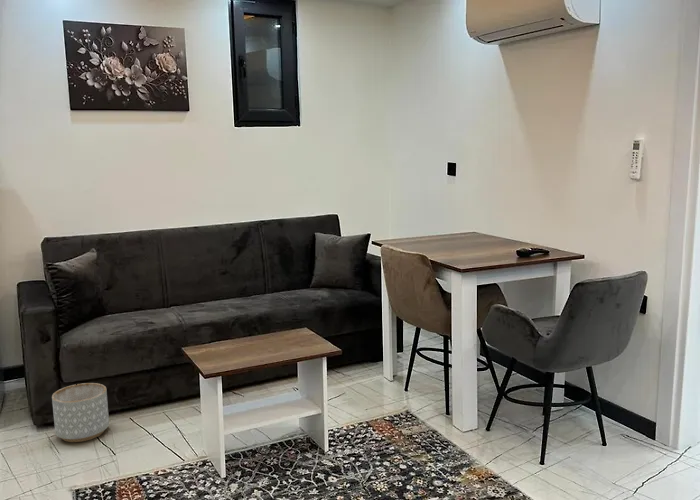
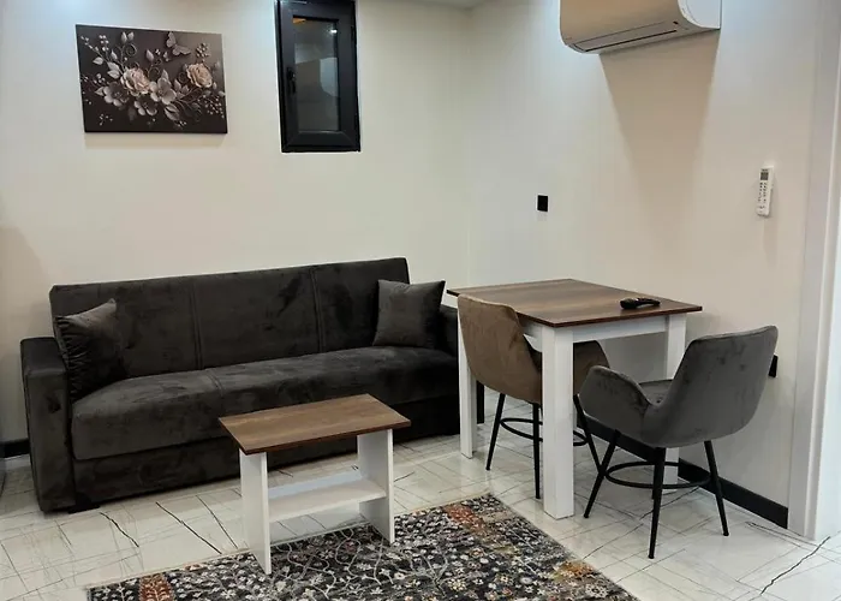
- planter [51,382,110,443]
